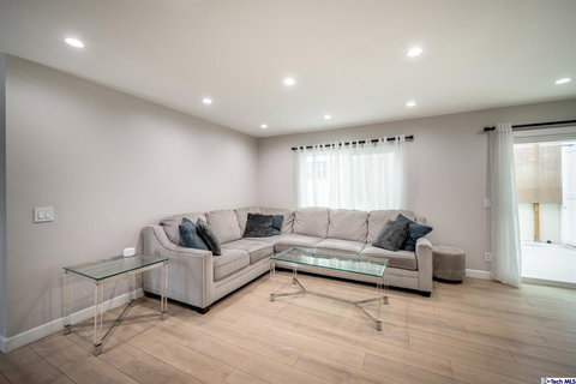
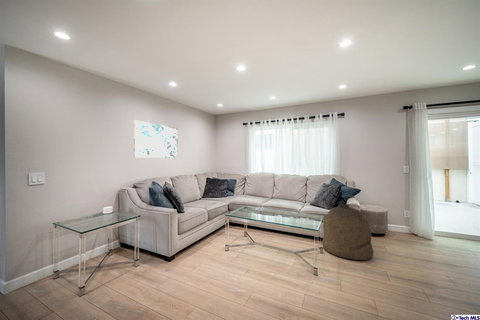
+ bag [321,202,374,261]
+ wall art [133,119,179,159]
